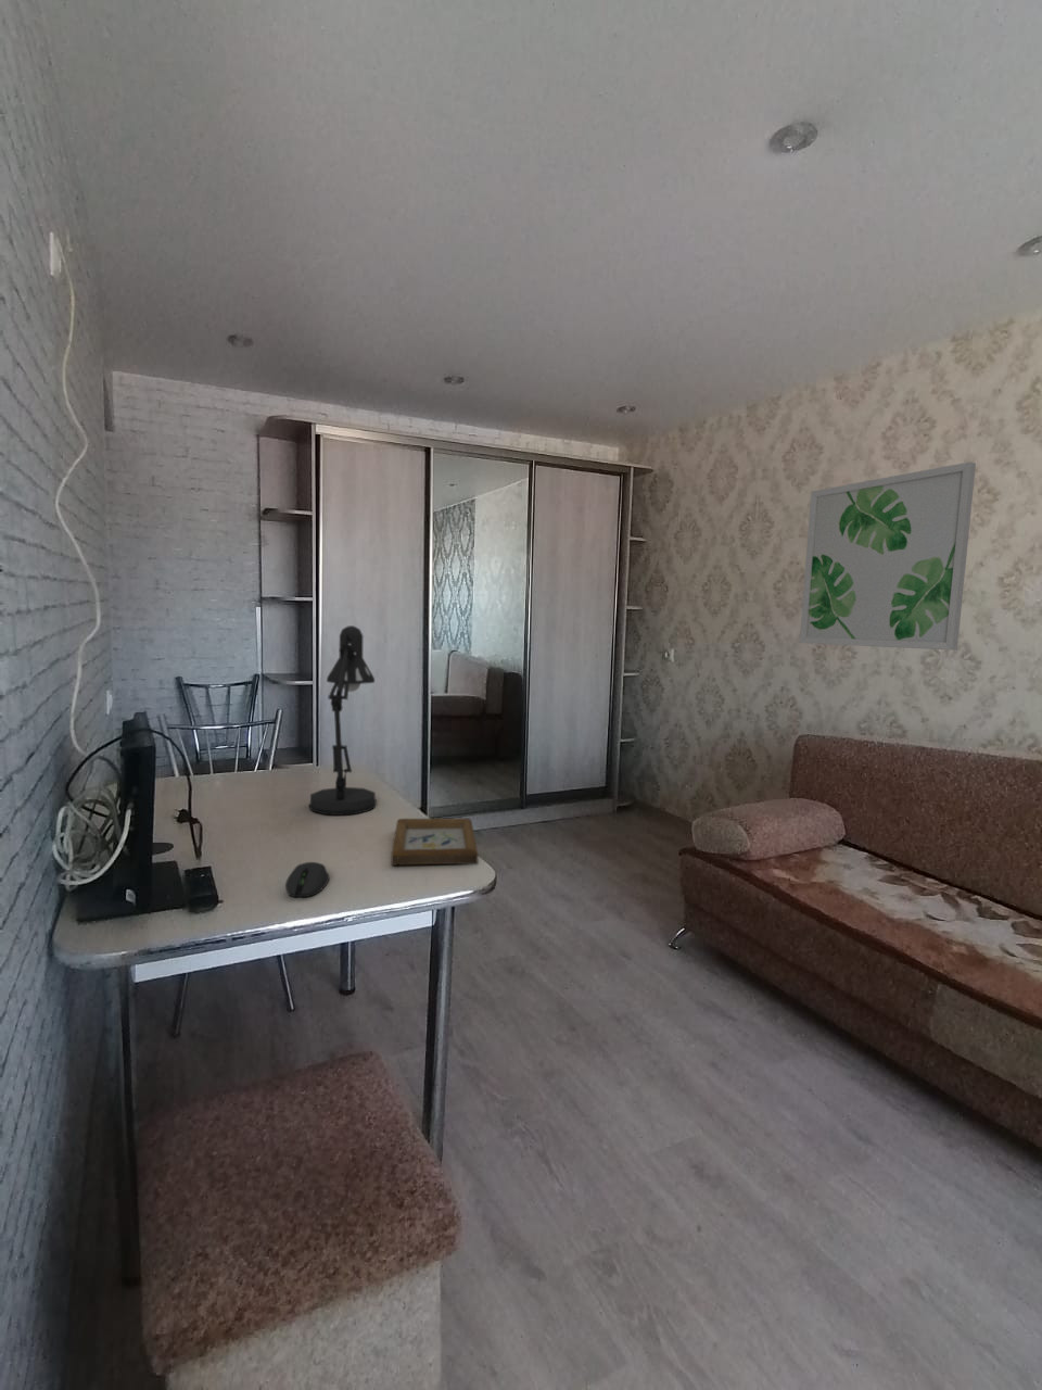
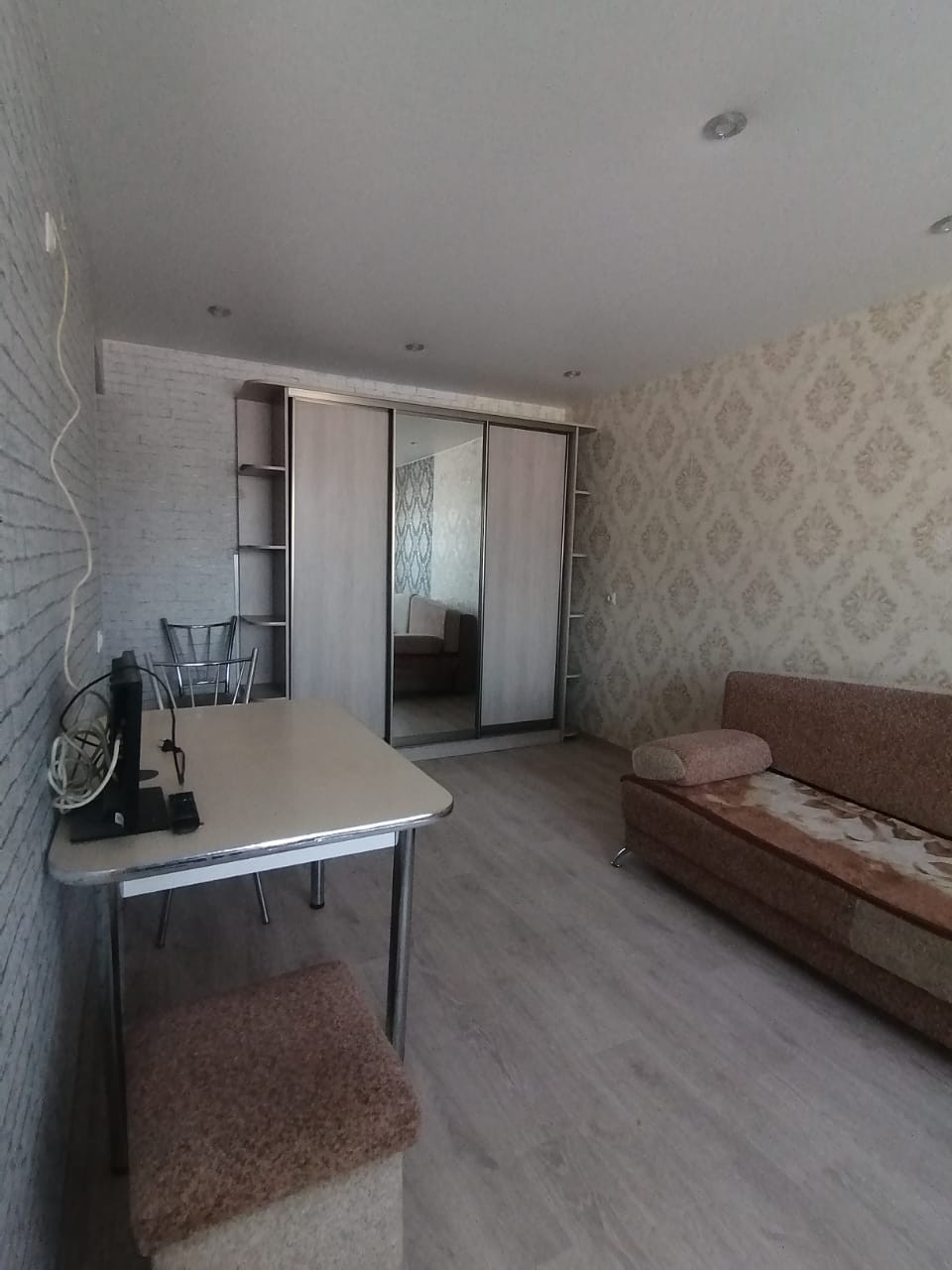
- picture frame [390,818,479,867]
- wall art [799,461,976,651]
- desk lamp [308,625,378,815]
- computer mouse [285,861,329,900]
